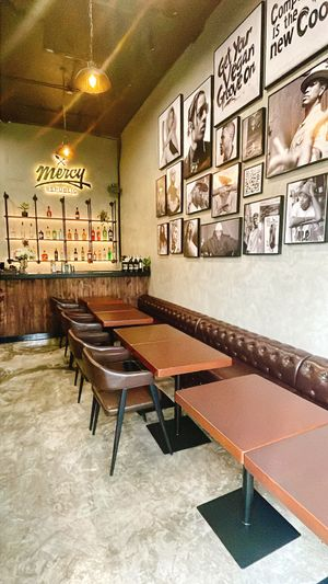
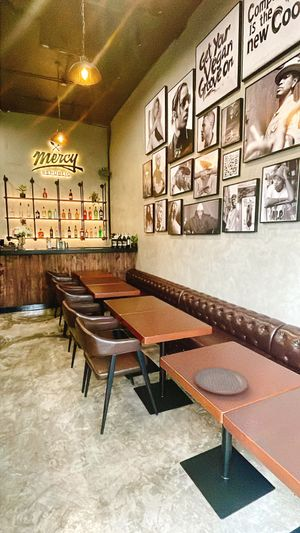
+ plate [193,366,249,396]
